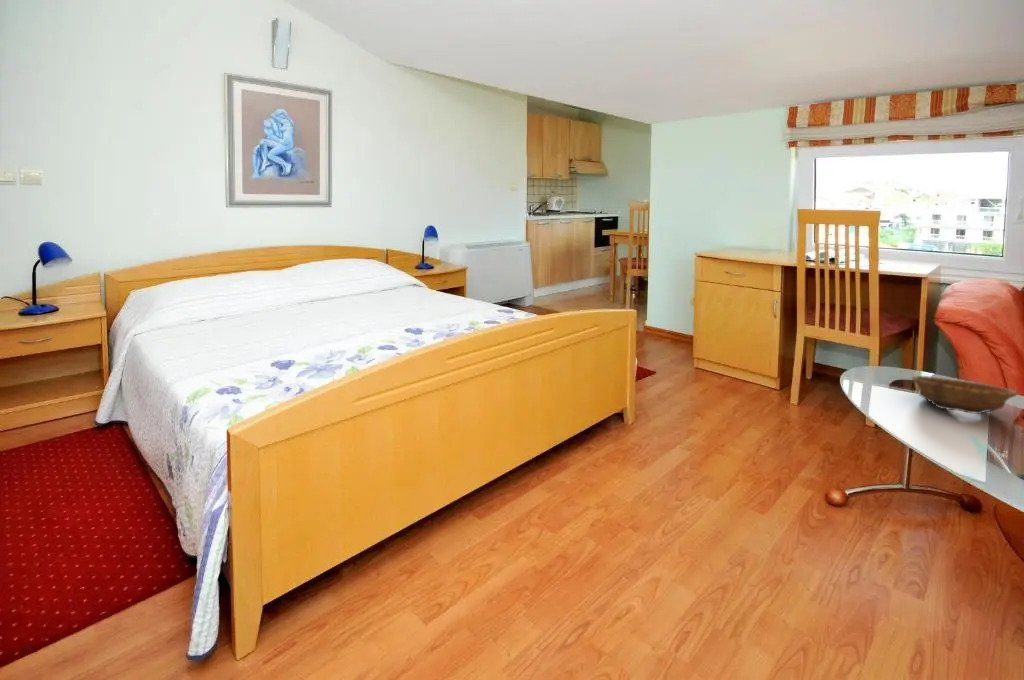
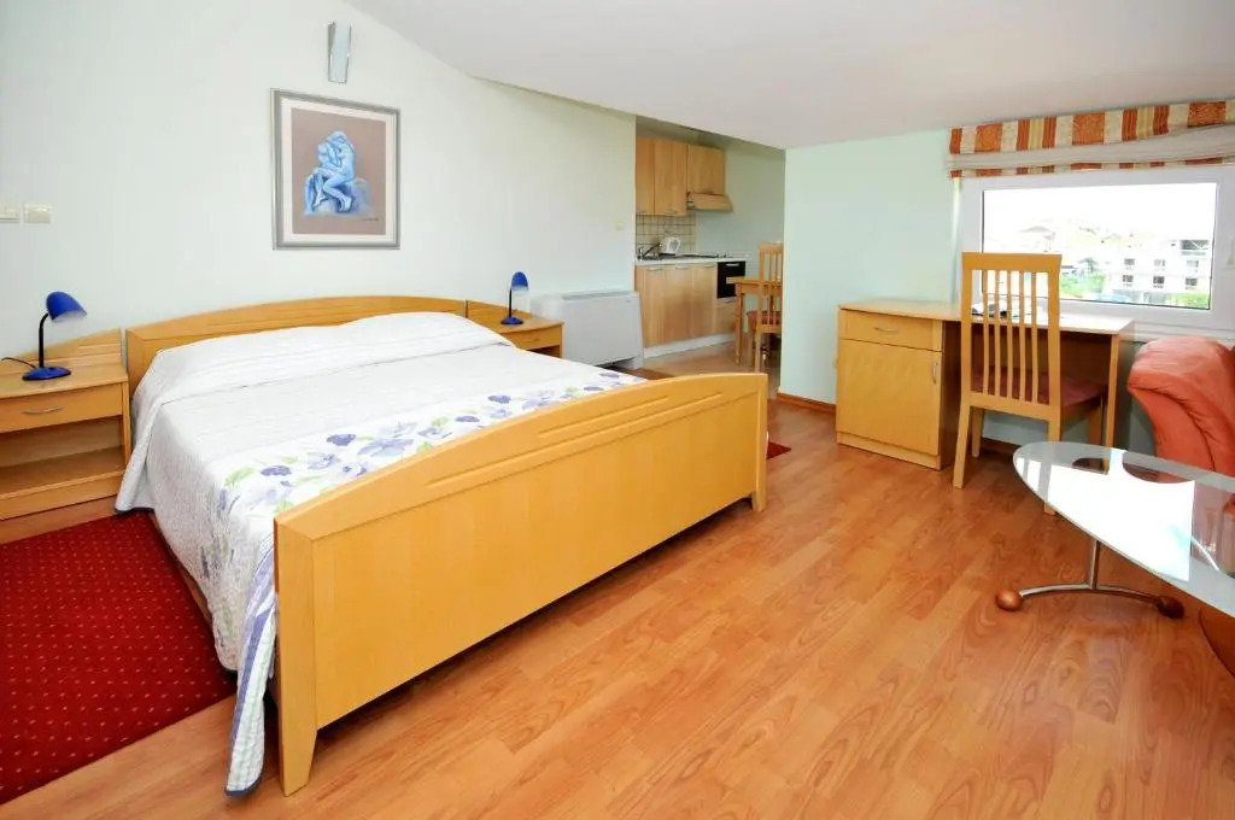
- decorative bowl [911,375,1018,415]
